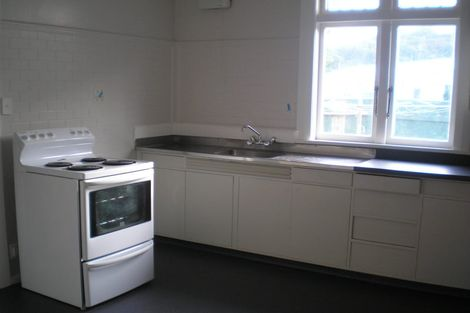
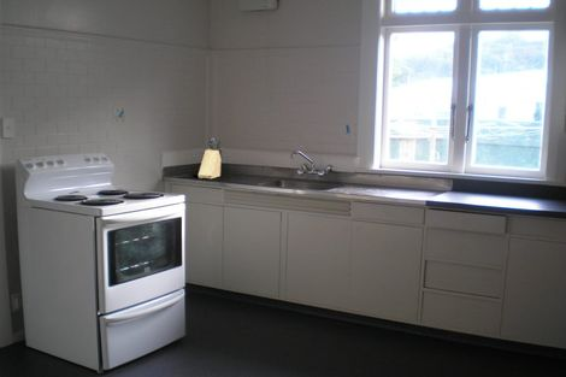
+ knife block [197,137,224,179]
